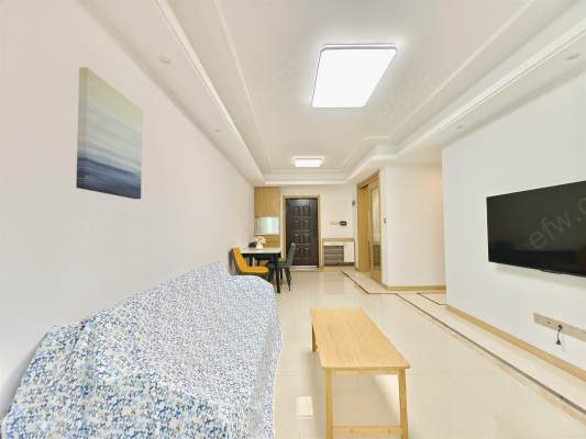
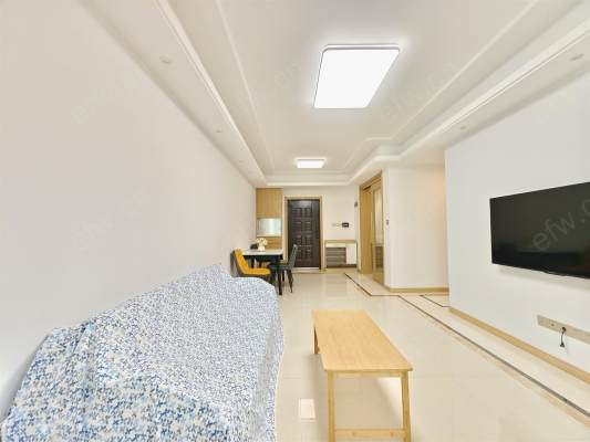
- wall art [75,66,144,200]
